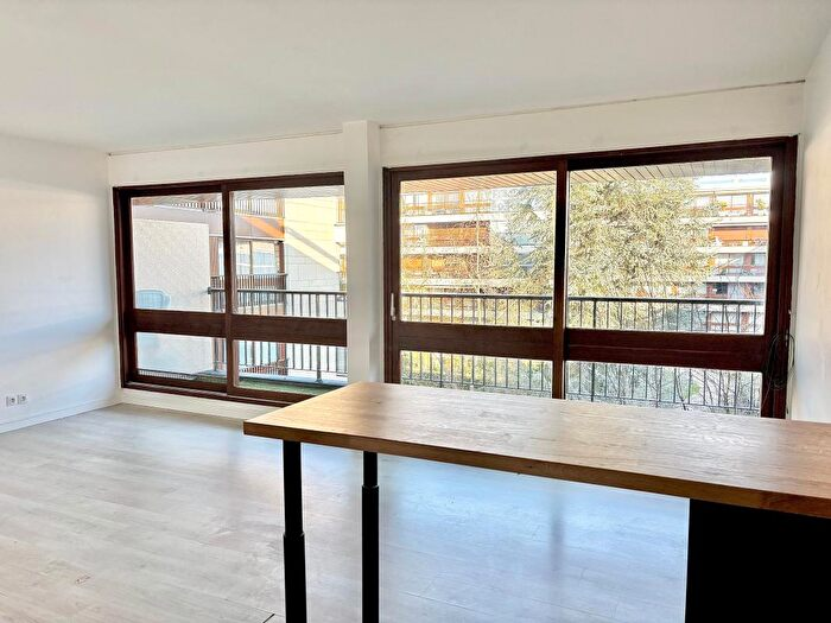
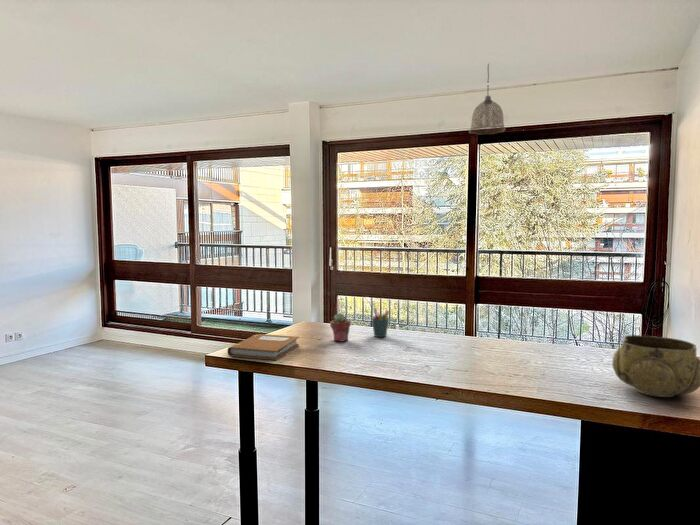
+ pen holder [371,306,390,338]
+ potted succulent [329,313,352,342]
+ decorative bowl [611,334,700,398]
+ notebook [227,333,300,361]
+ pendant lamp [468,63,506,136]
